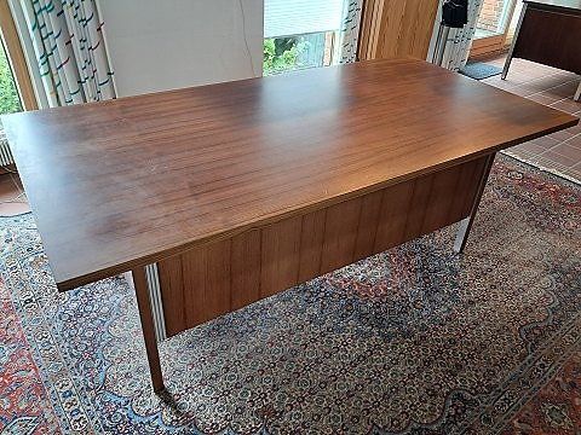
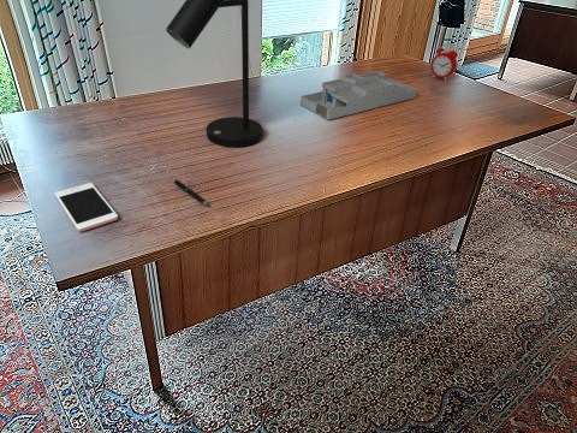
+ pen [173,179,209,207]
+ alarm clock [430,42,458,82]
+ desk lamp [165,0,263,148]
+ desk organizer [299,70,418,121]
+ cell phone [53,182,119,233]
